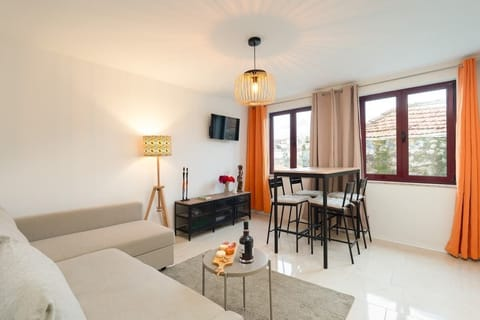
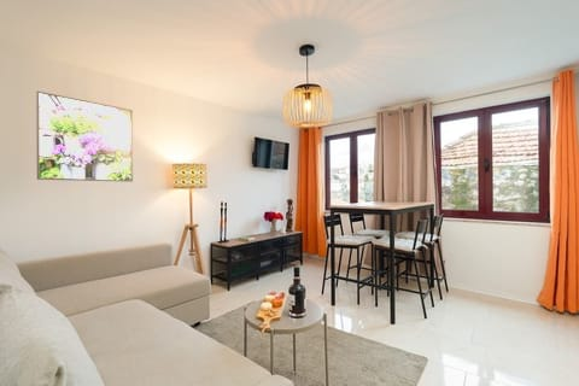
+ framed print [35,90,134,183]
